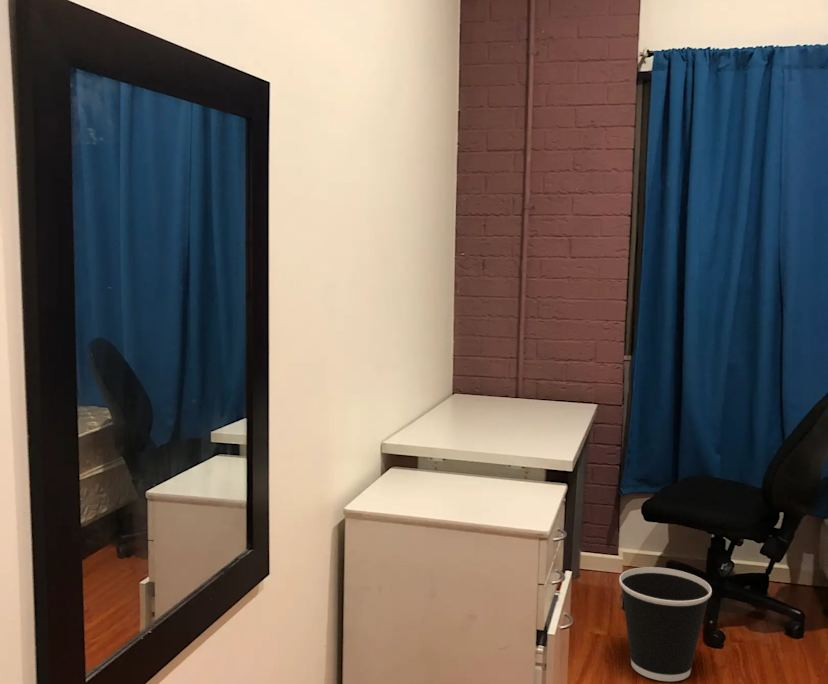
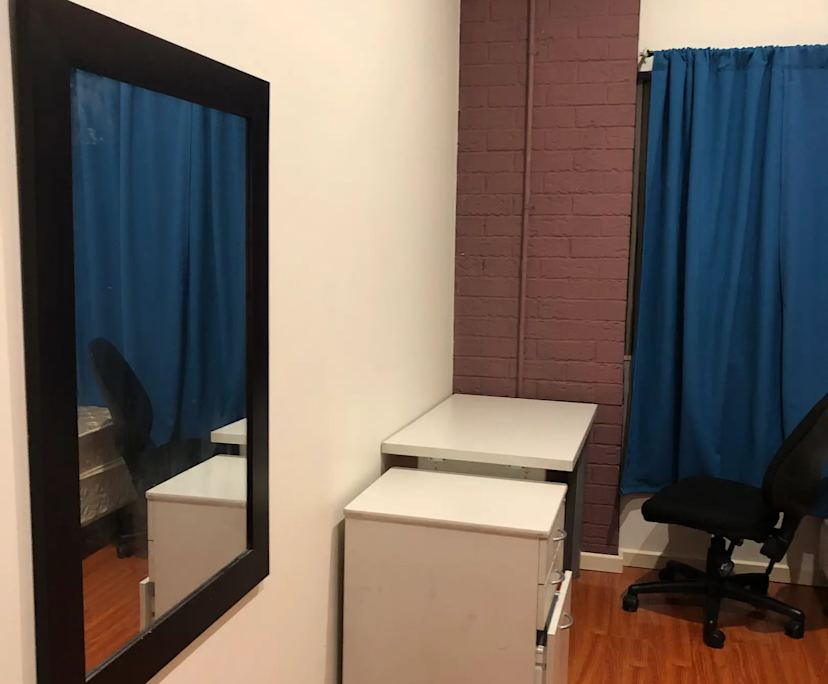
- wastebasket [618,566,713,682]
